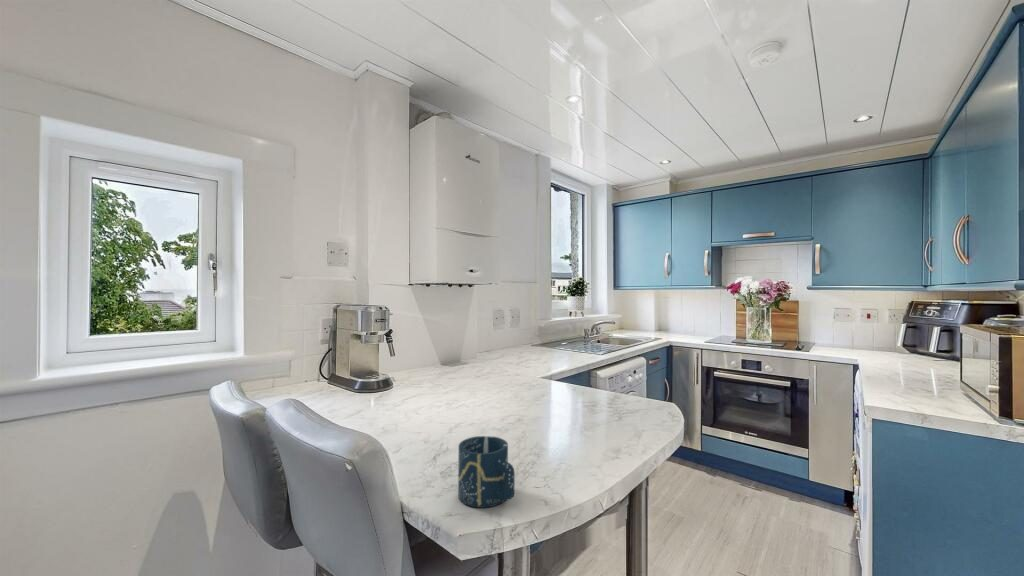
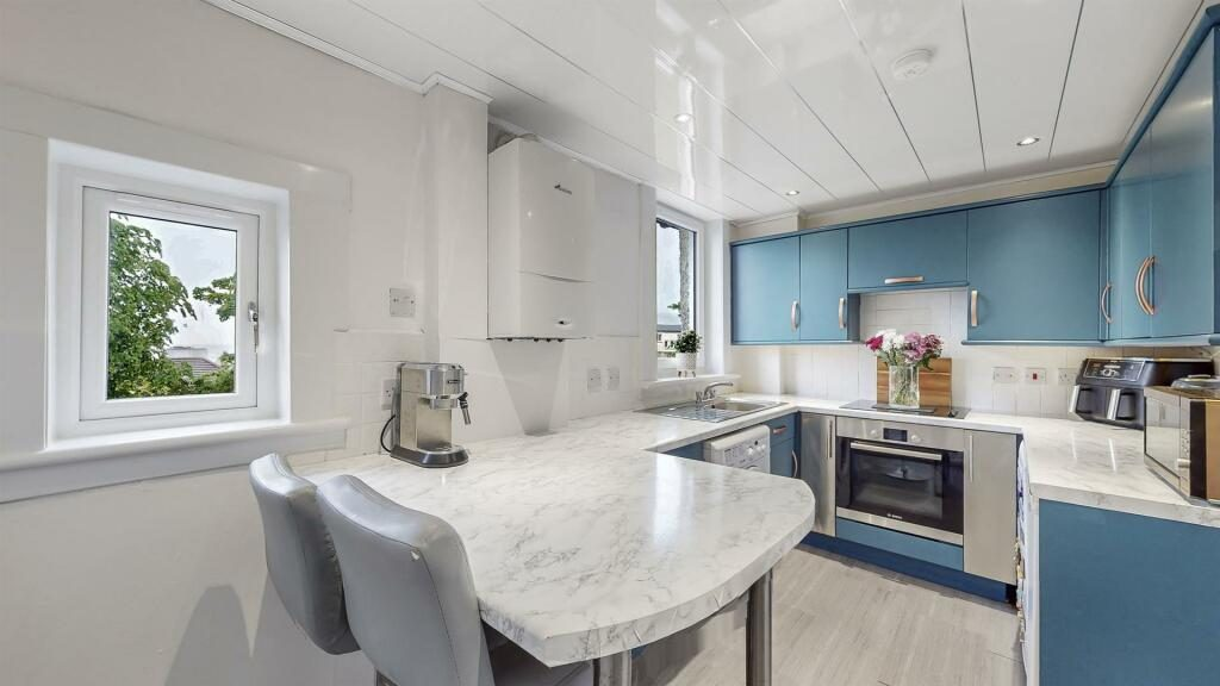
- cup [457,435,516,509]
